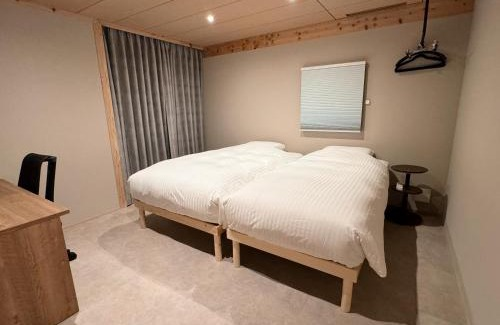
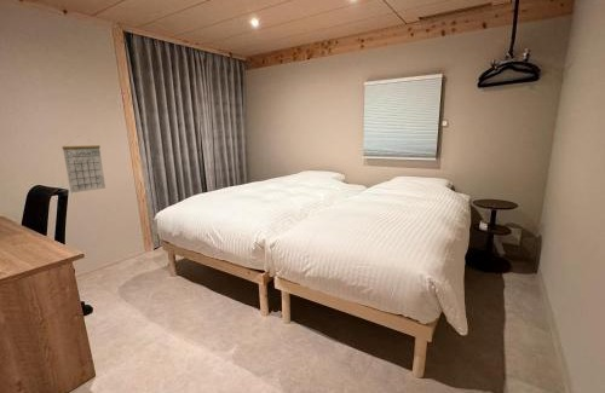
+ calendar [62,134,106,193]
